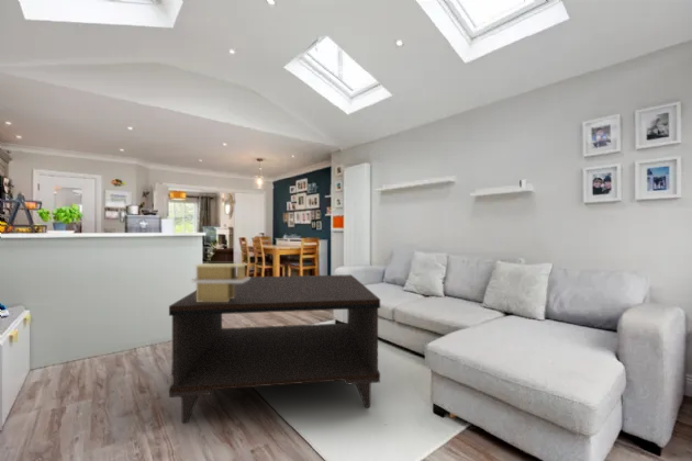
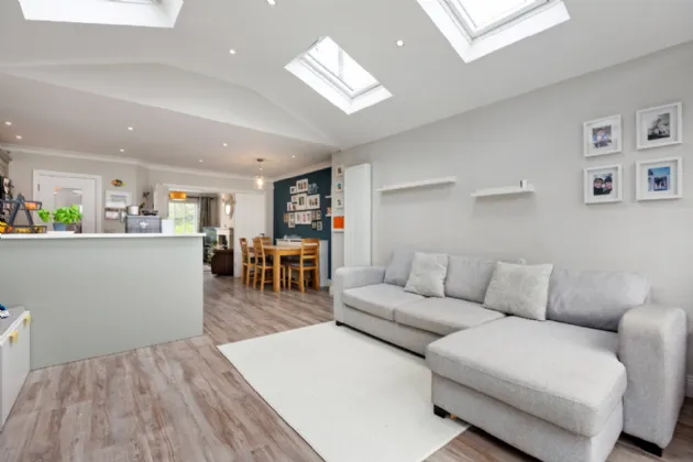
- coffee table [168,273,381,424]
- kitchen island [190,262,250,302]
